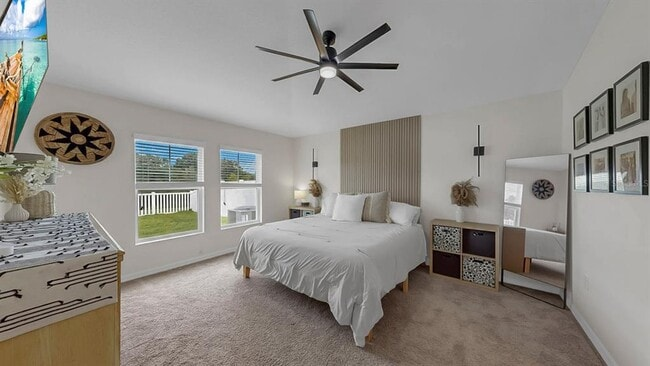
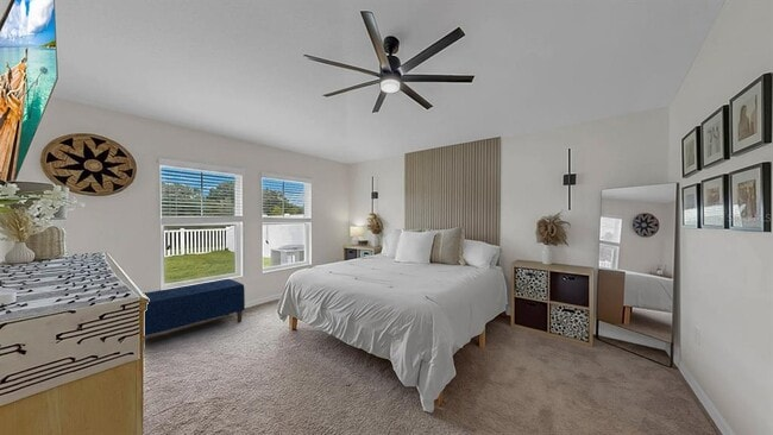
+ bench [143,278,246,338]
